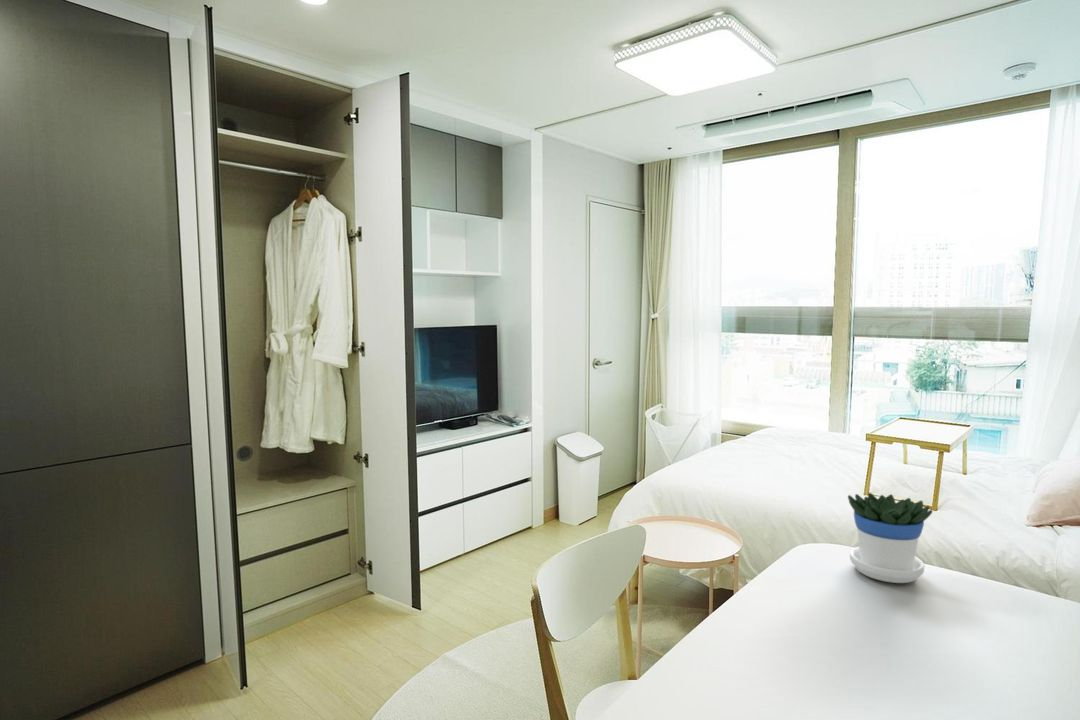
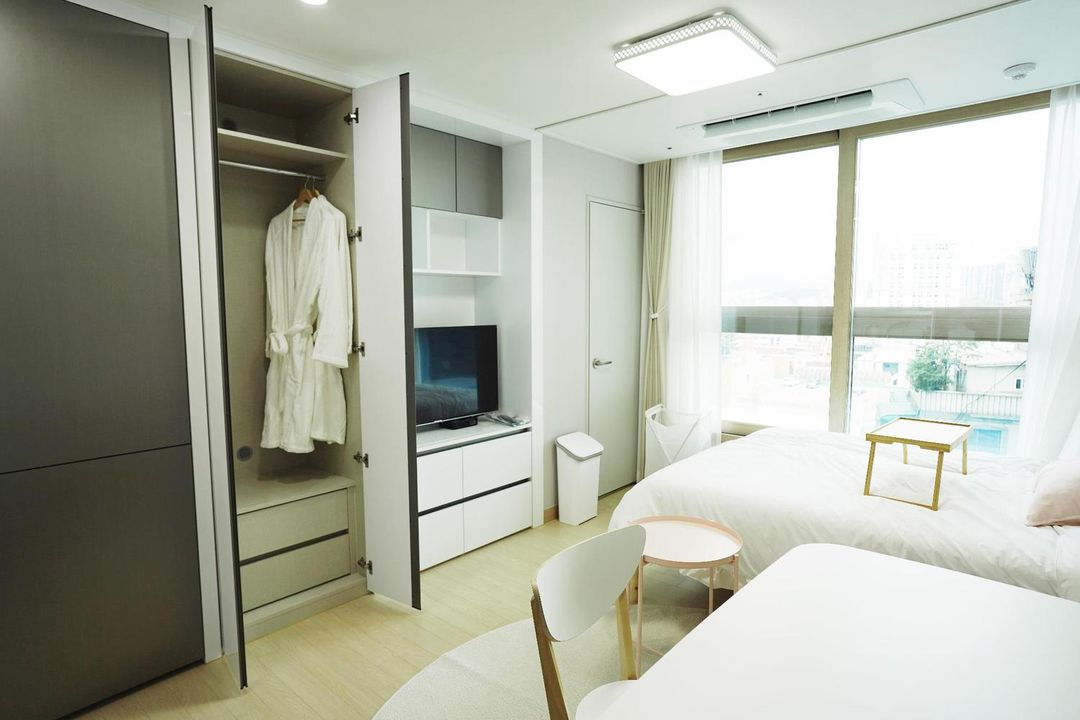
- flowerpot [847,492,934,584]
